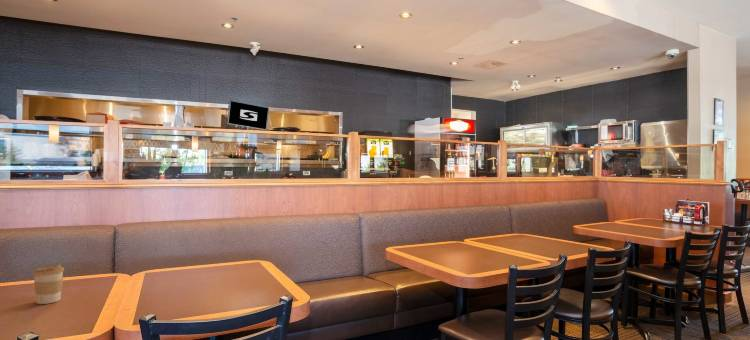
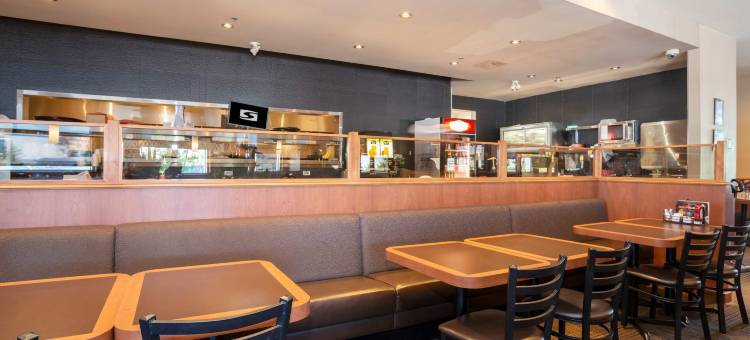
- coffee cup [31,264,65,305]
